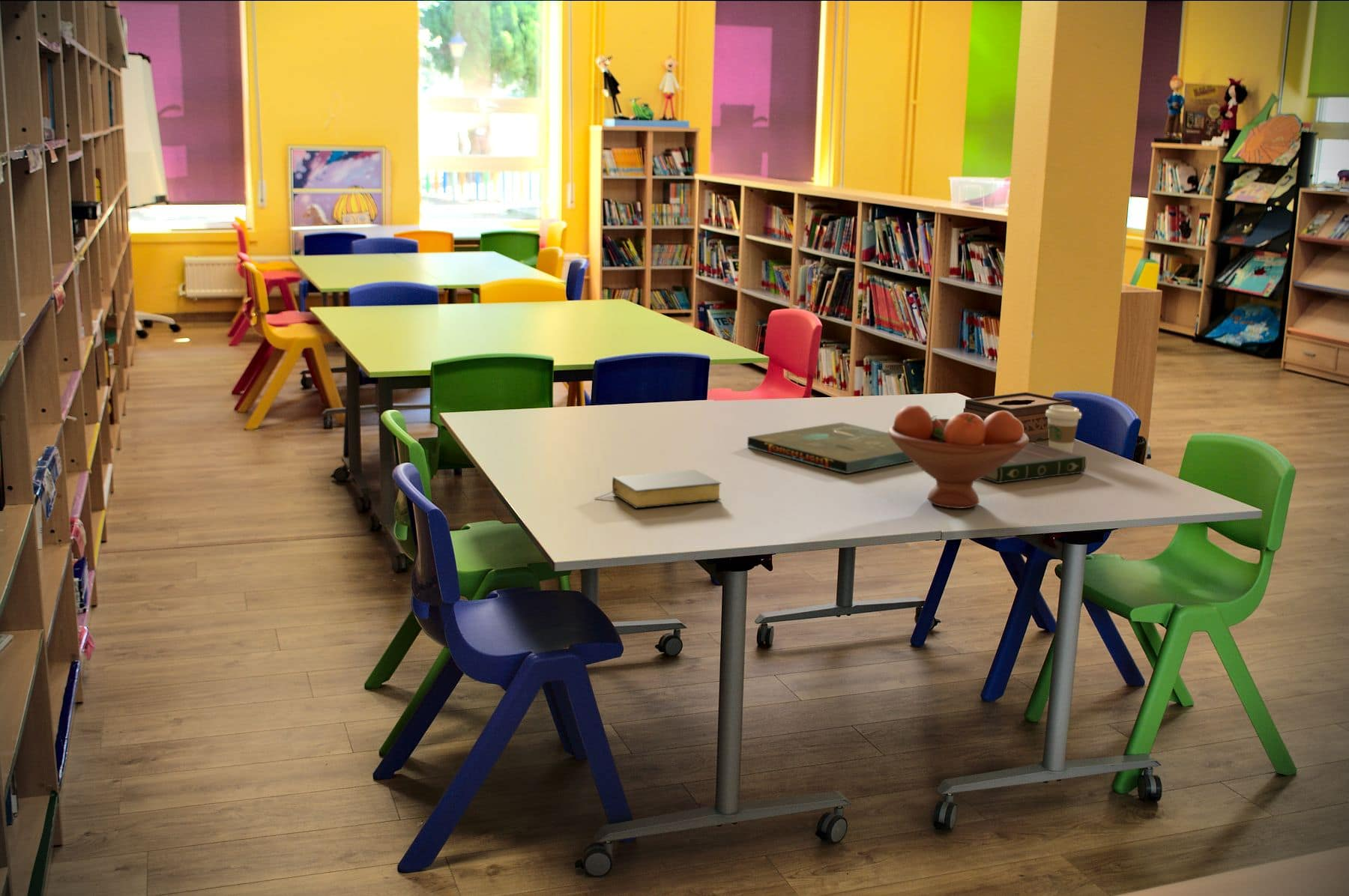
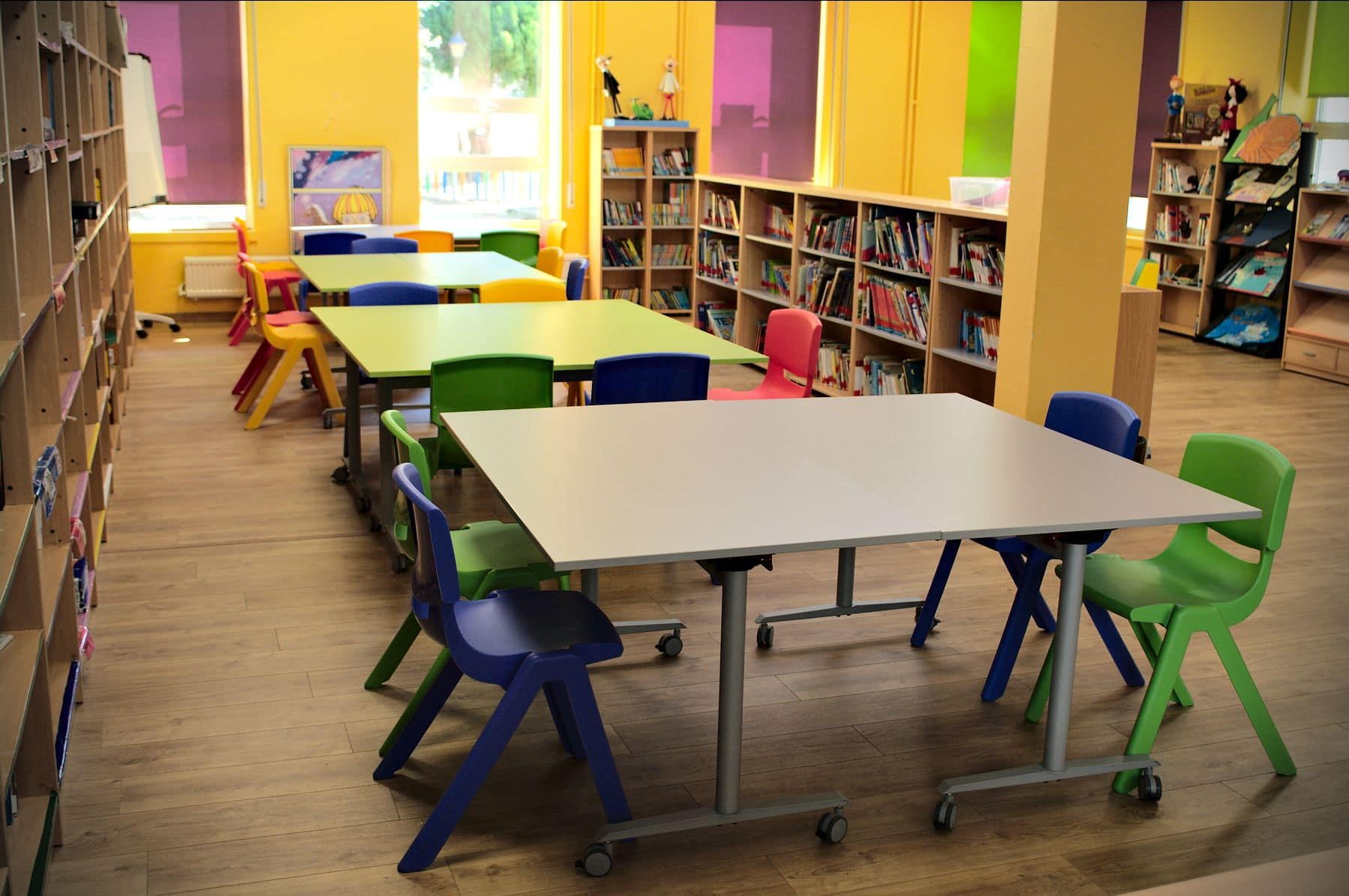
- board game [746,422,912,474]
- coffee cup [1045,405,1082,453]
- book [982,441,1087,484]
- tissue box [963,392,1072,441]
- bible [594,469,722,509]
- fruit bowl [887,405,1030,509]
